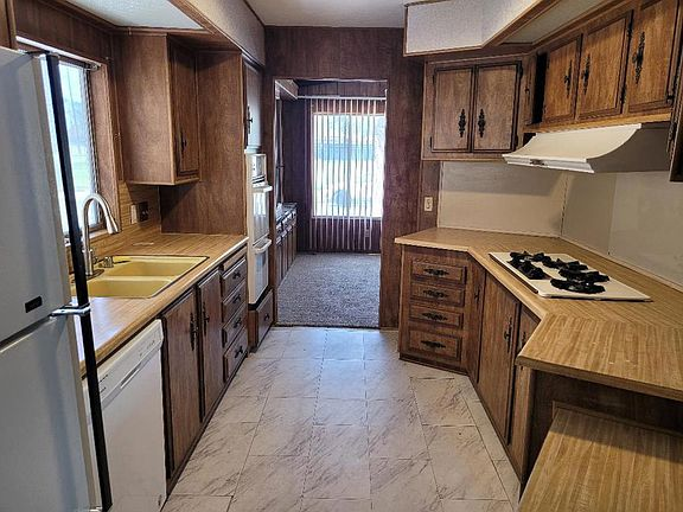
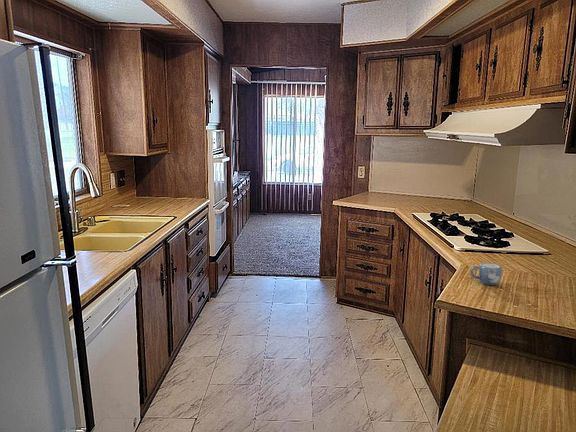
+ mug [469,262,503,286]
